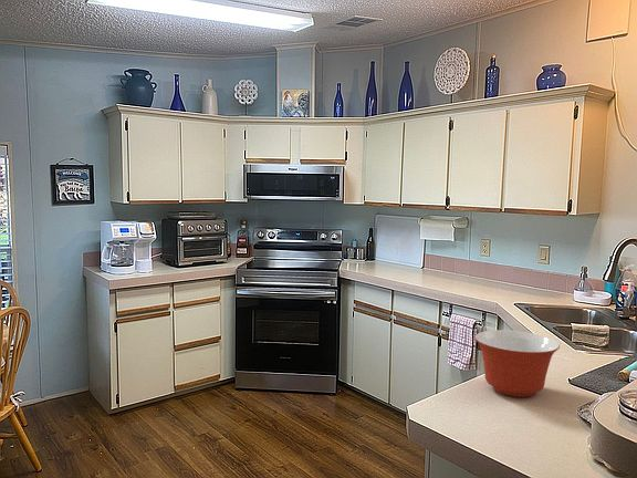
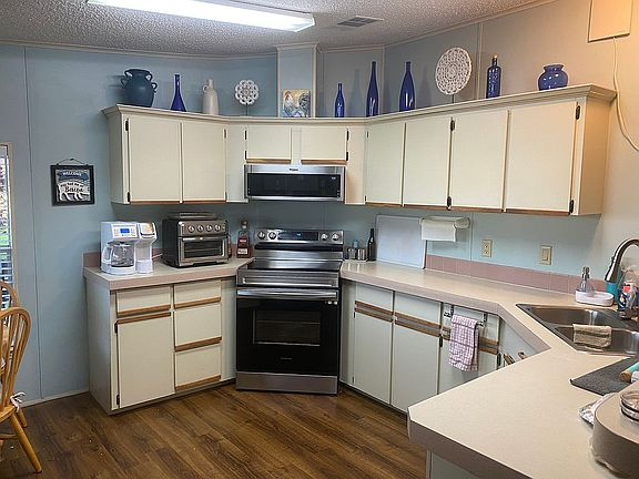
- mixing bowl [473,329,561,398]
